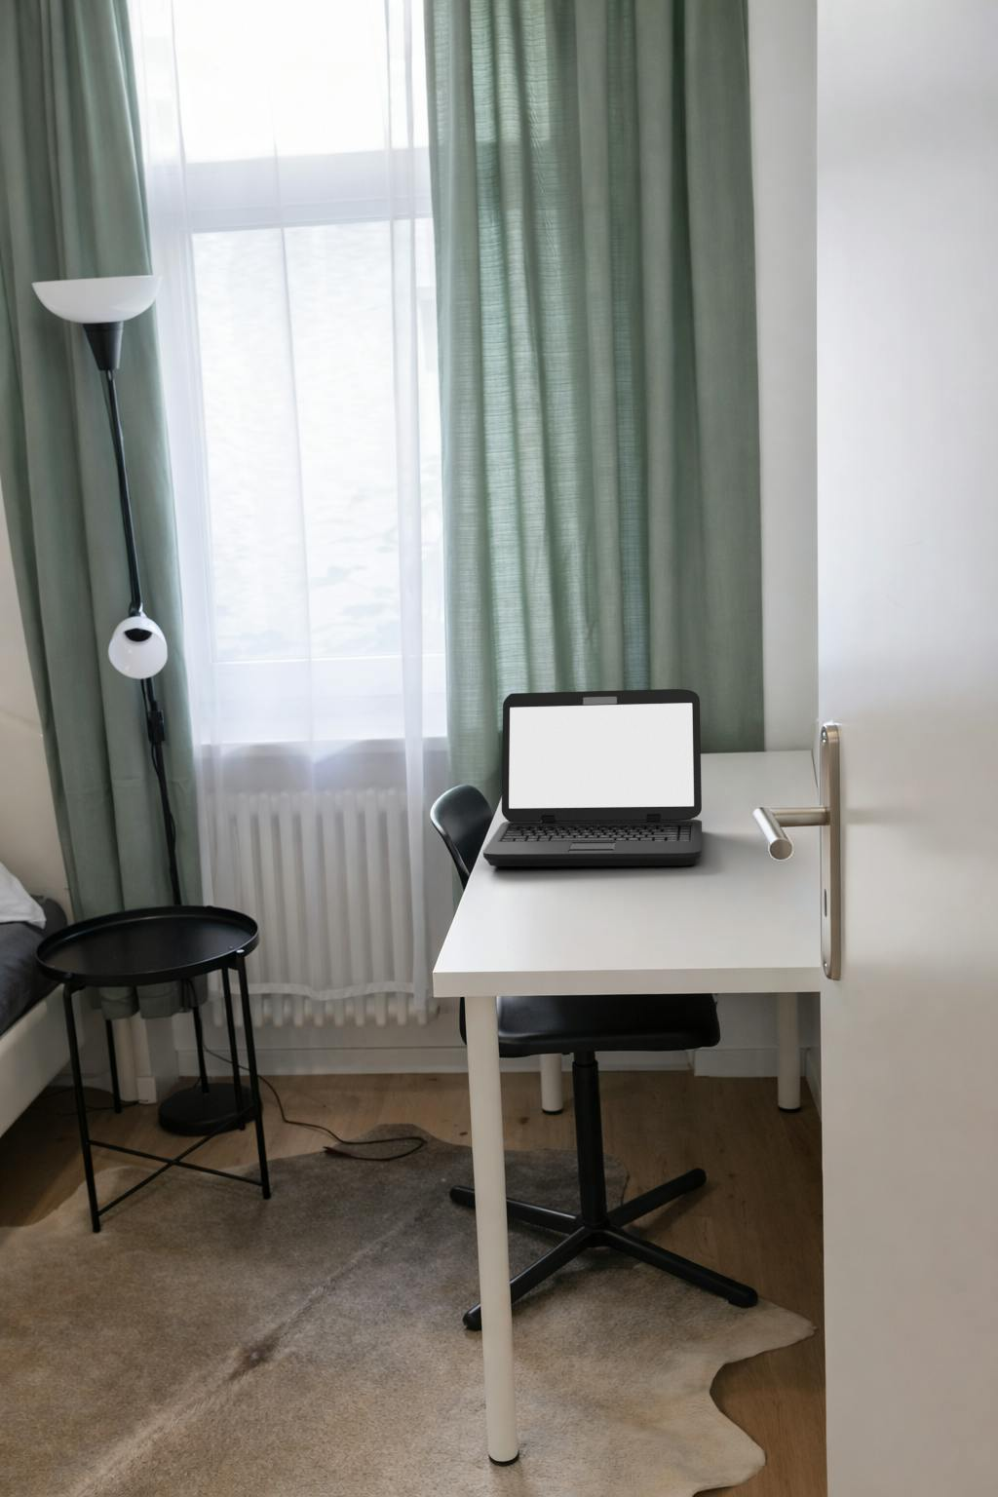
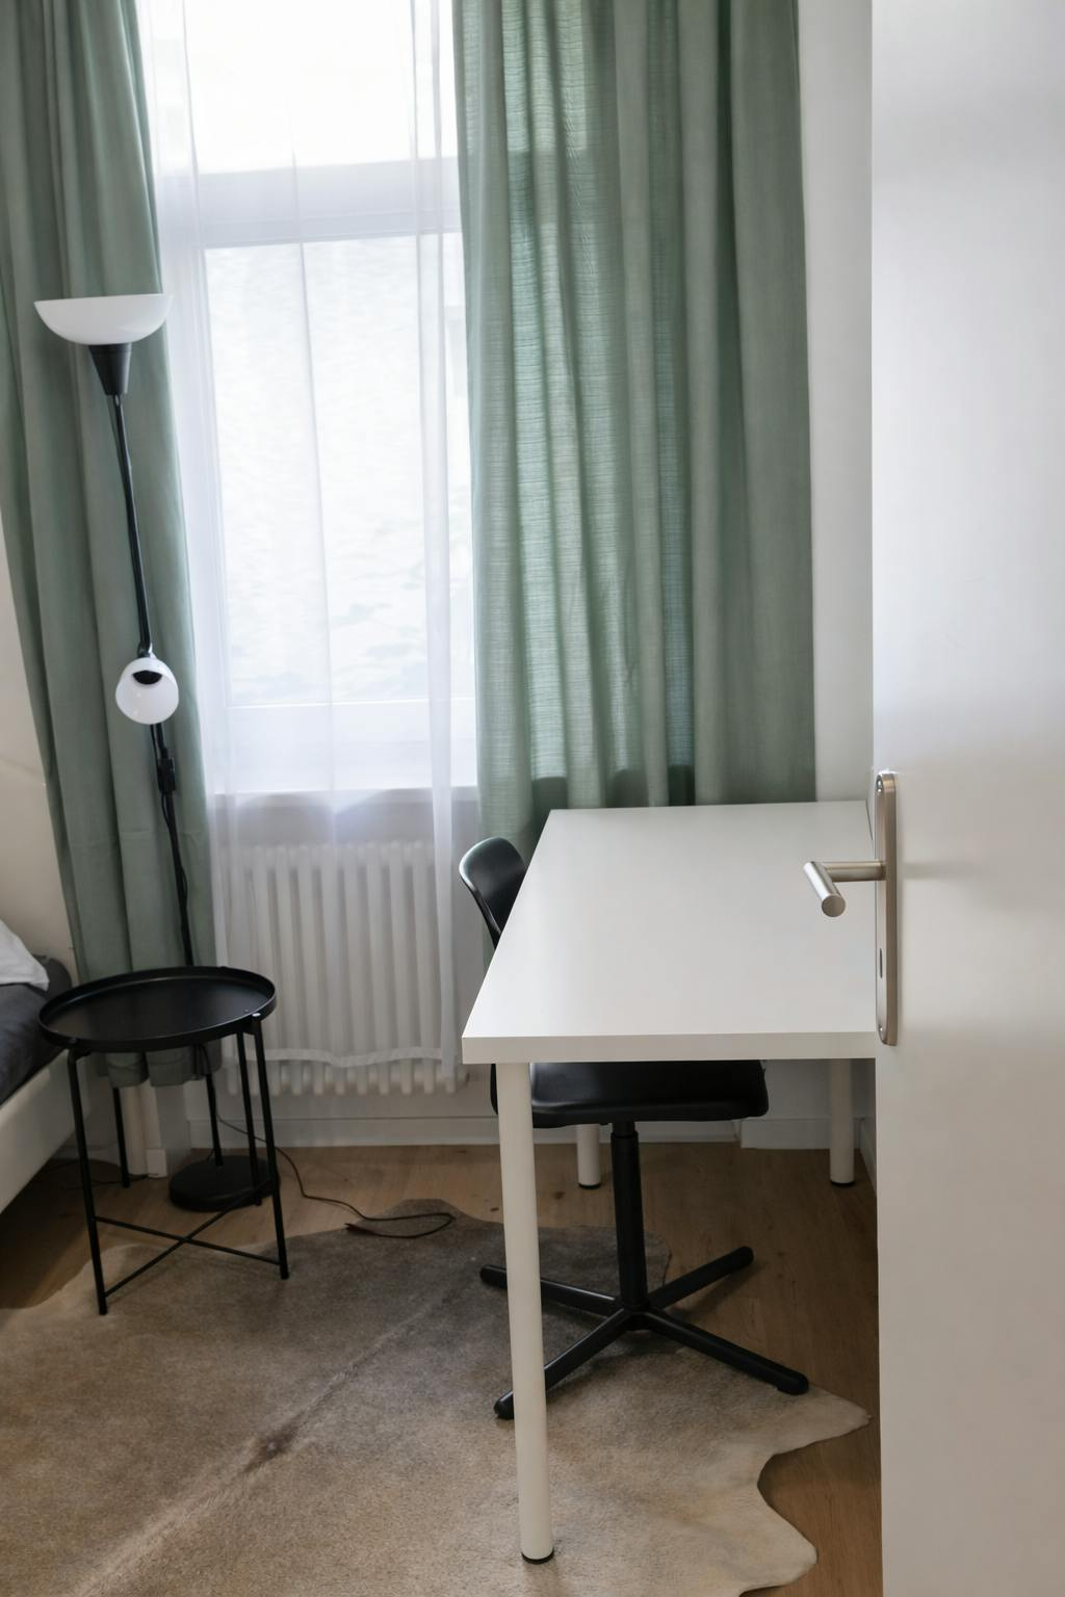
- laptop [482,688,703,868]
